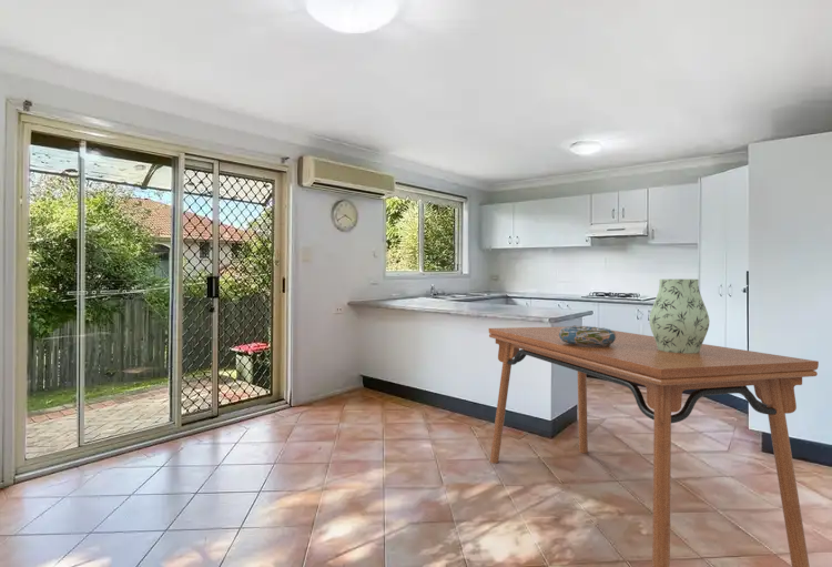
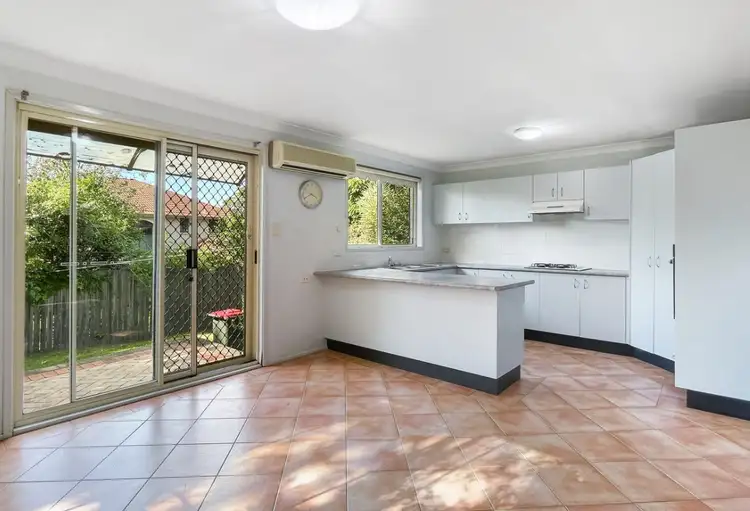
- decorative bowl [559,324,616,346]
- dining table [488,325,820,567]
- vase [648,279,710,353]
